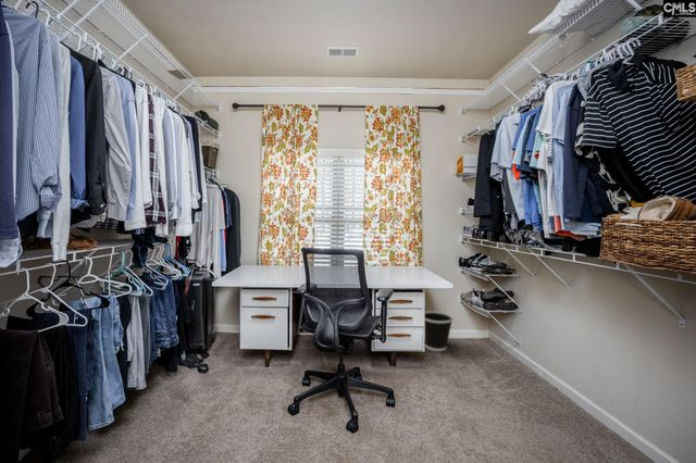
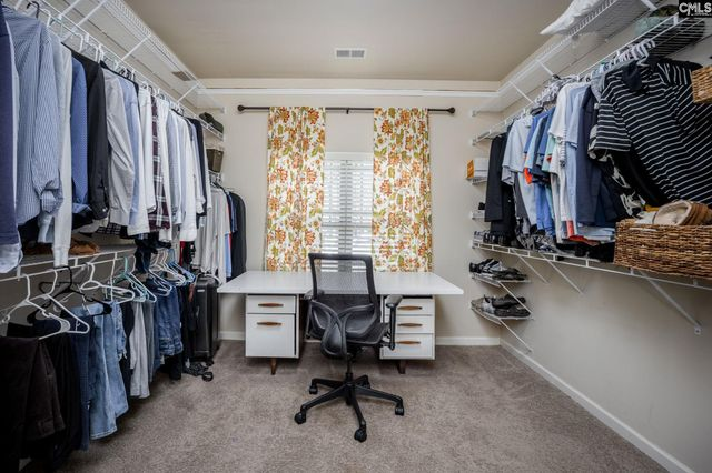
- wastebasket [424,310,455,352]
